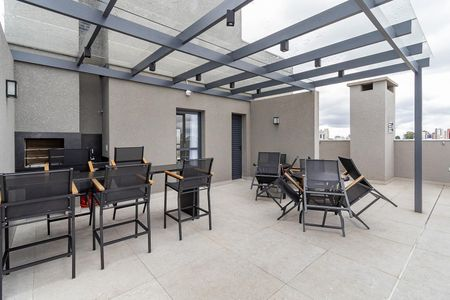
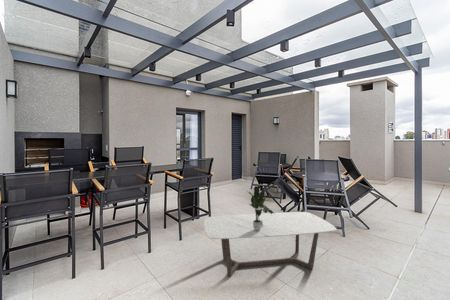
+ coffee table [203,211,338,278]
+ potted plant [246,185,275,231]
